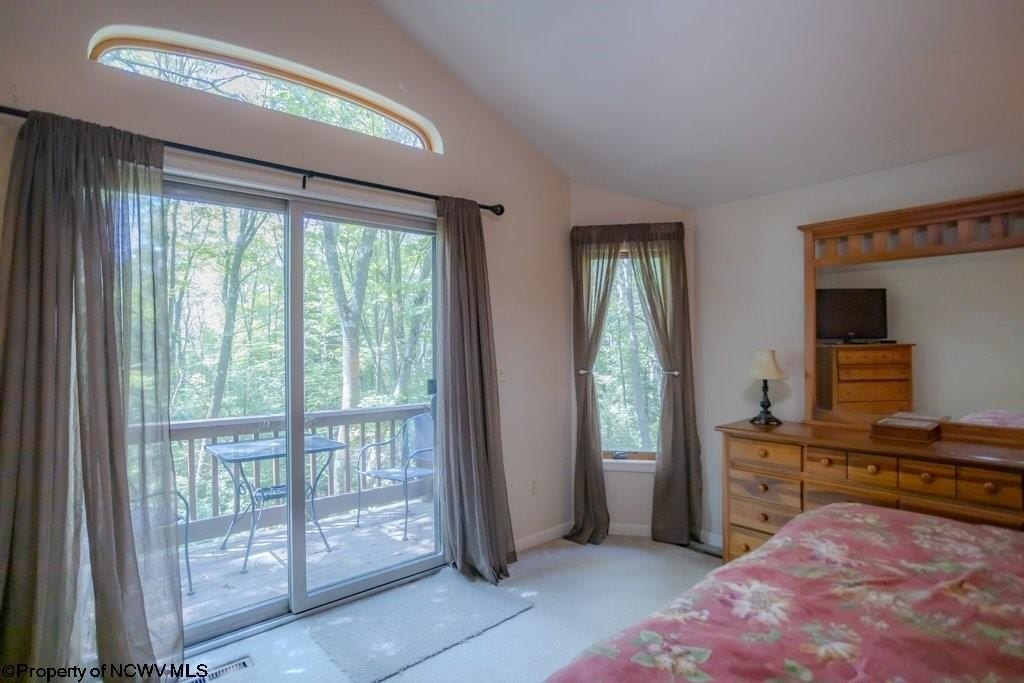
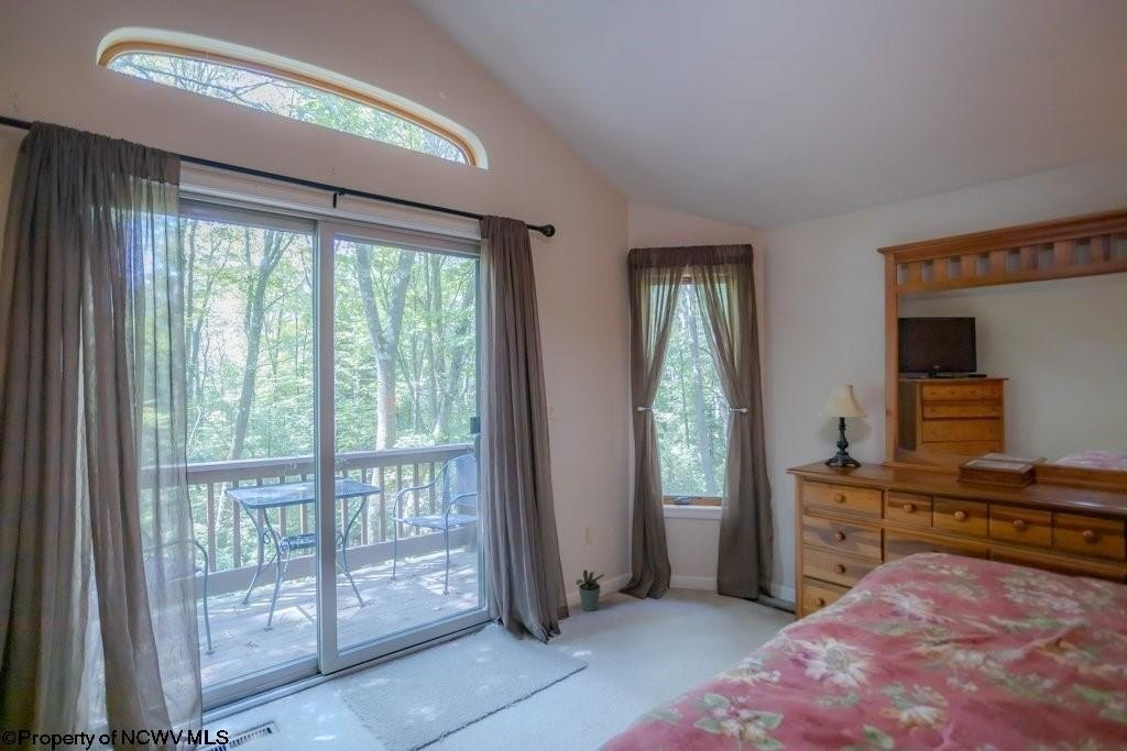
+ potted plant [576,568,605,612]
